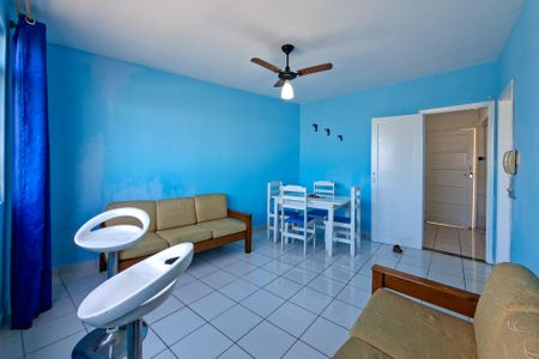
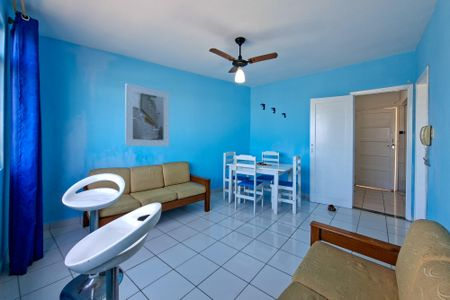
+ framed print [124,82,170,147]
